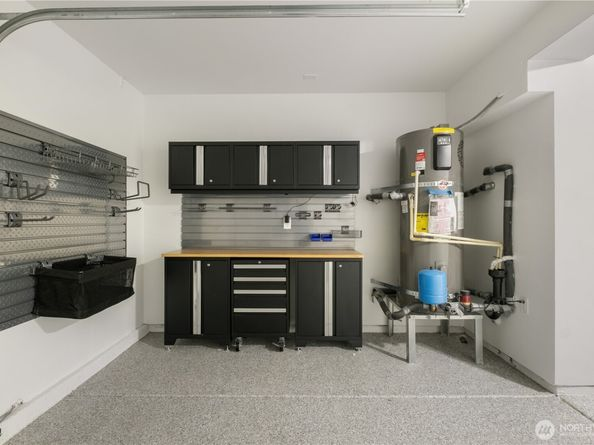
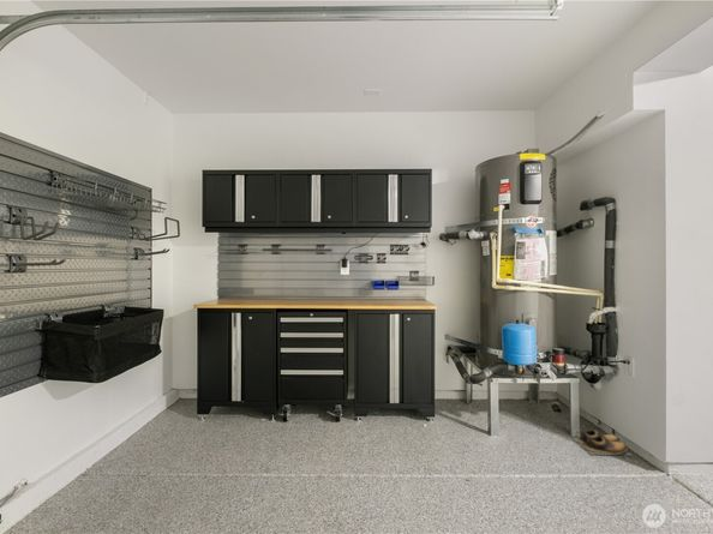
+ shoes [571,428,633,456]
